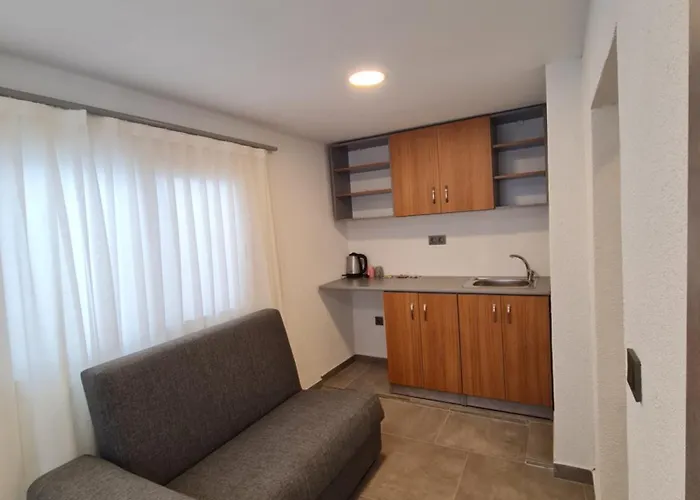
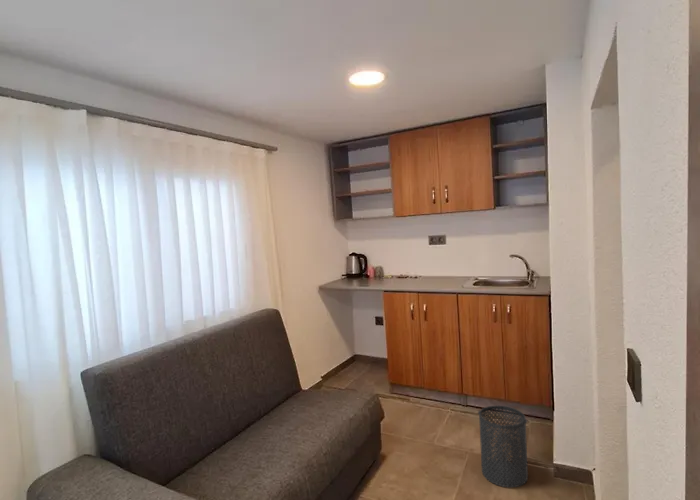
+ trash can [477,404,529,489]
